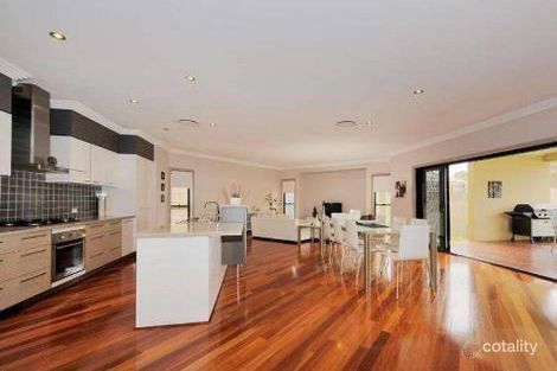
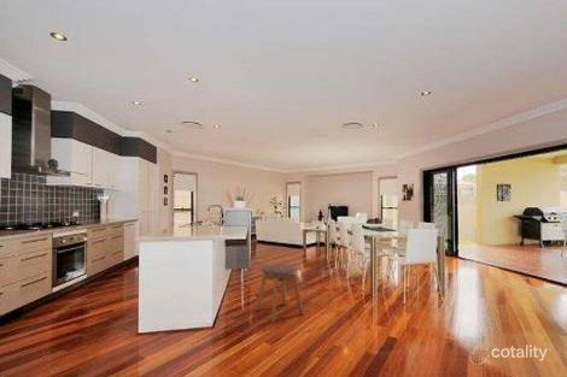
+ stool [255,263,305,323]
